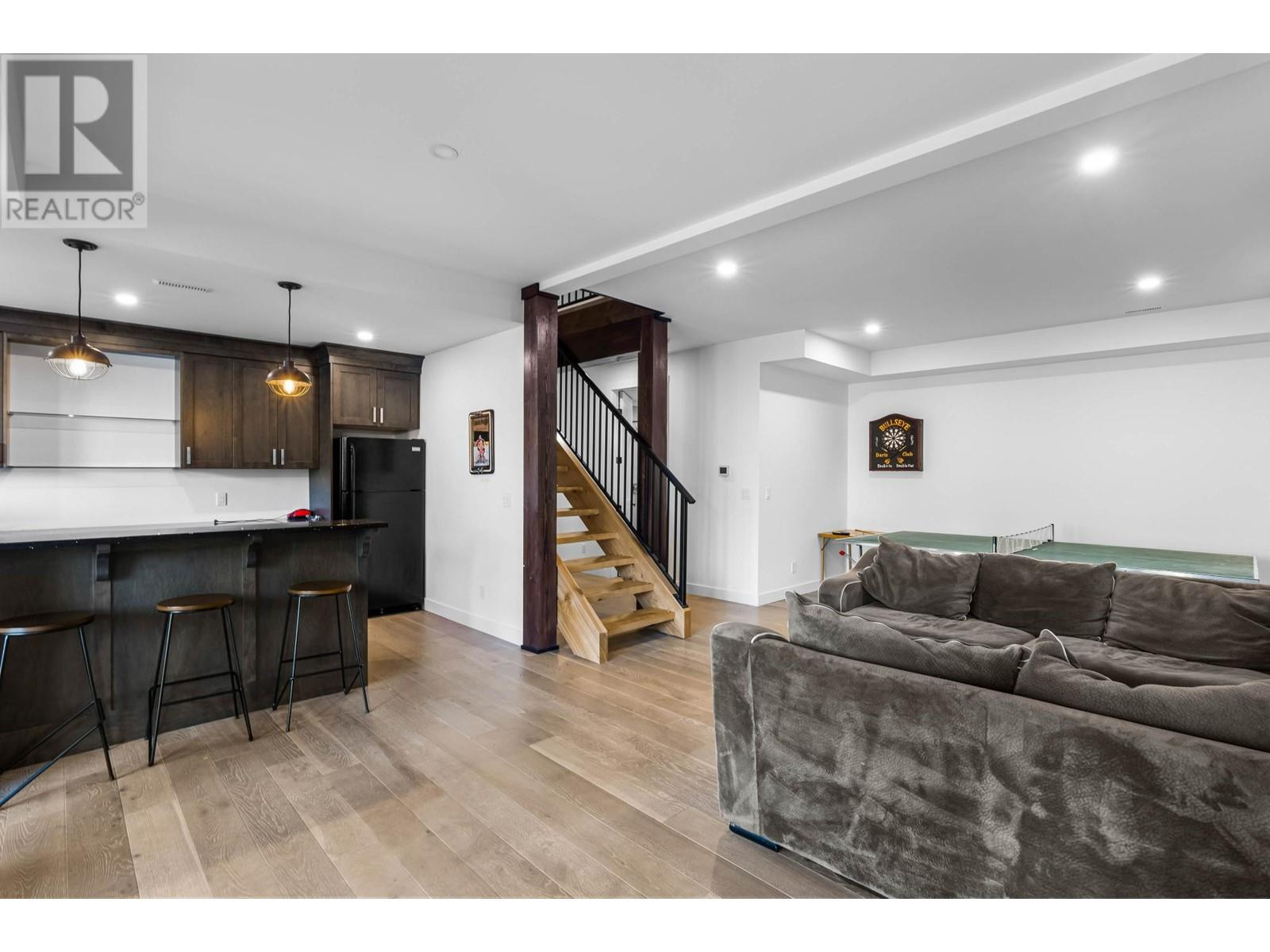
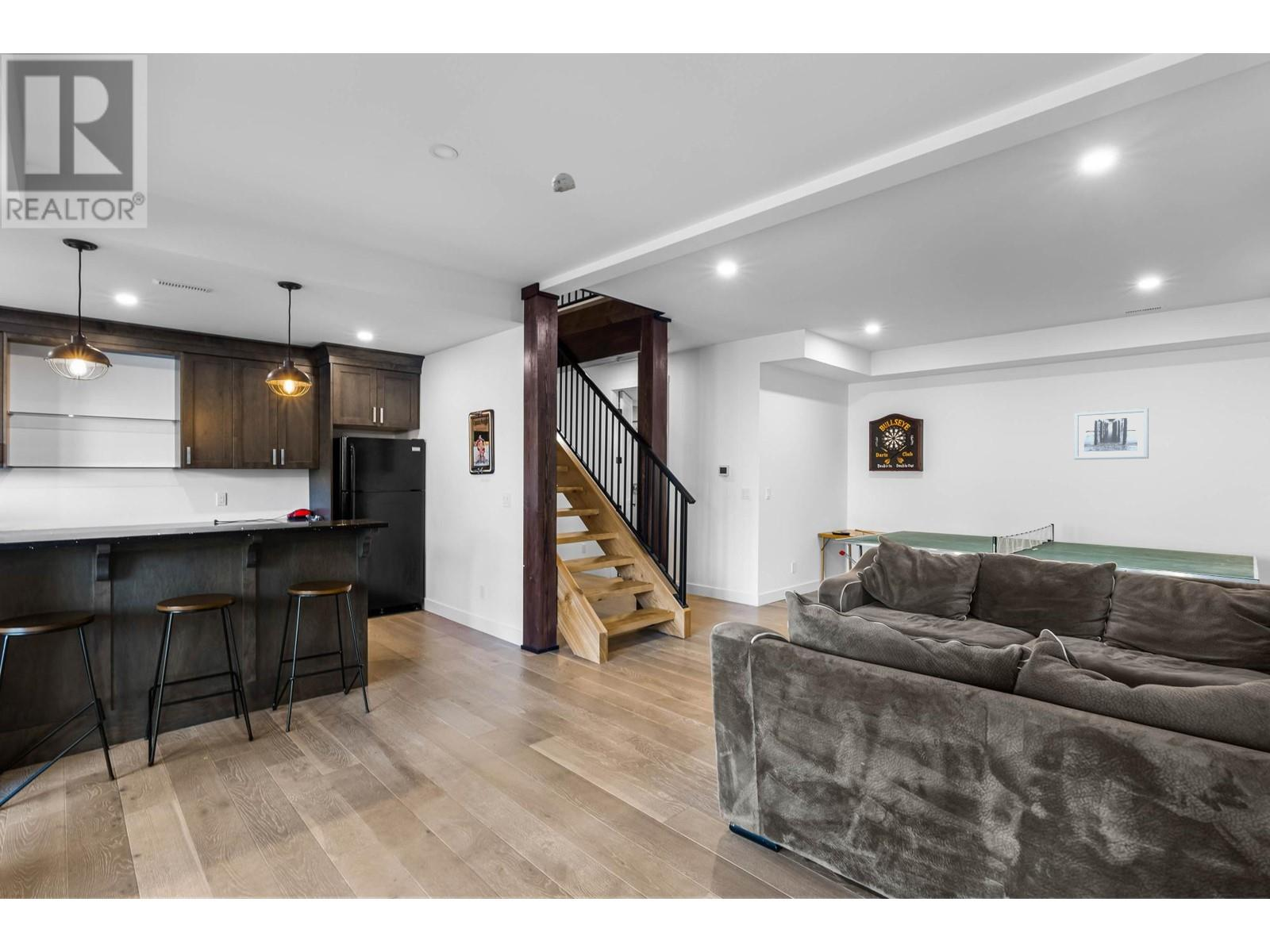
+ wall art [1073,408,1149,460]
+ smoke detector [552,172,576,194]
